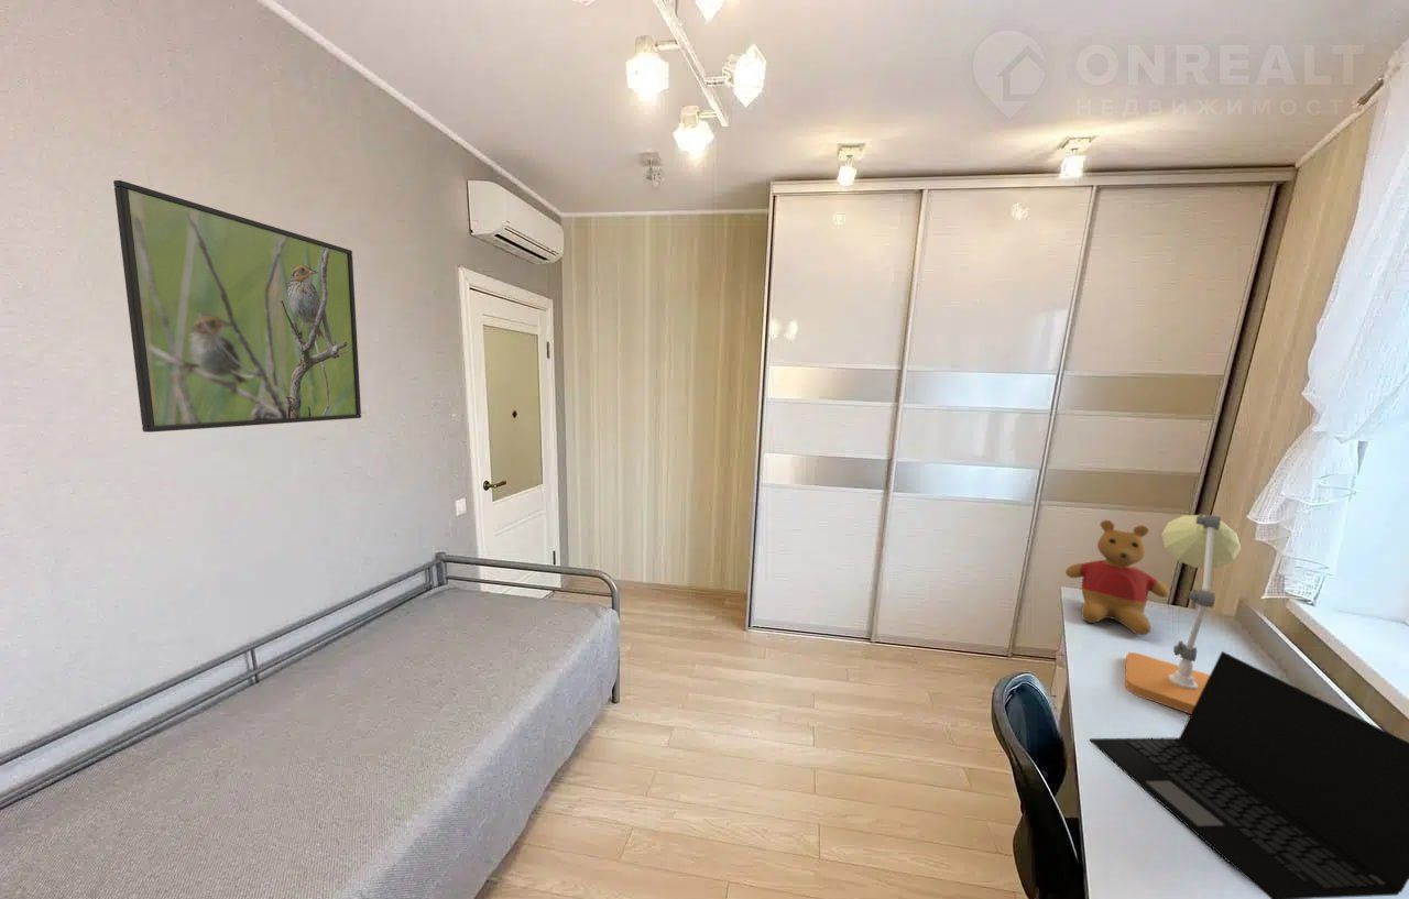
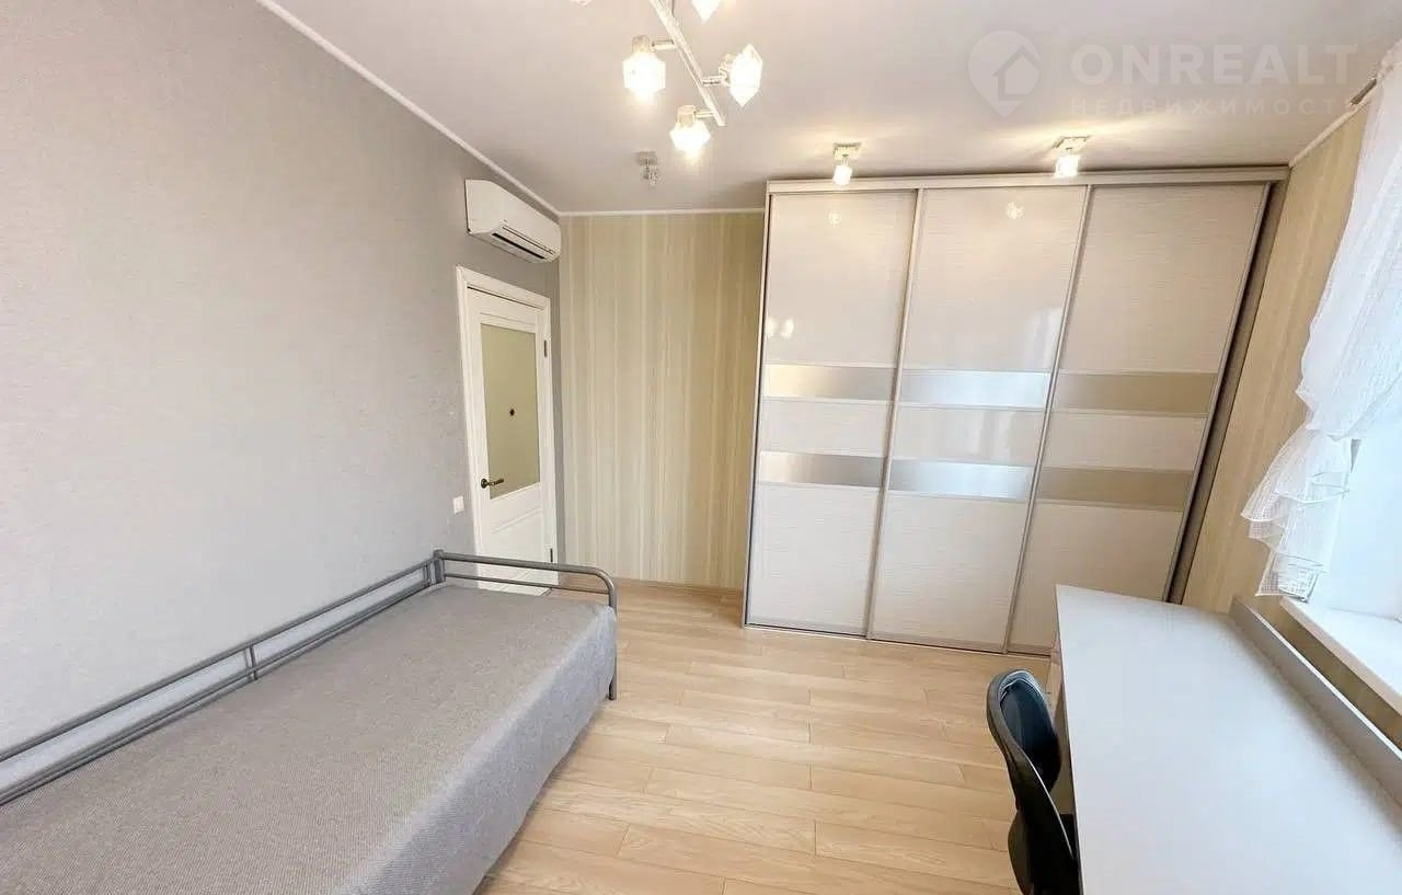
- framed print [112,179,362,434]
- laptop [1089,650,1409,899]
- teddy bear [1064,519,1170,637]
- desk lamp [1124,513,1242,715]
